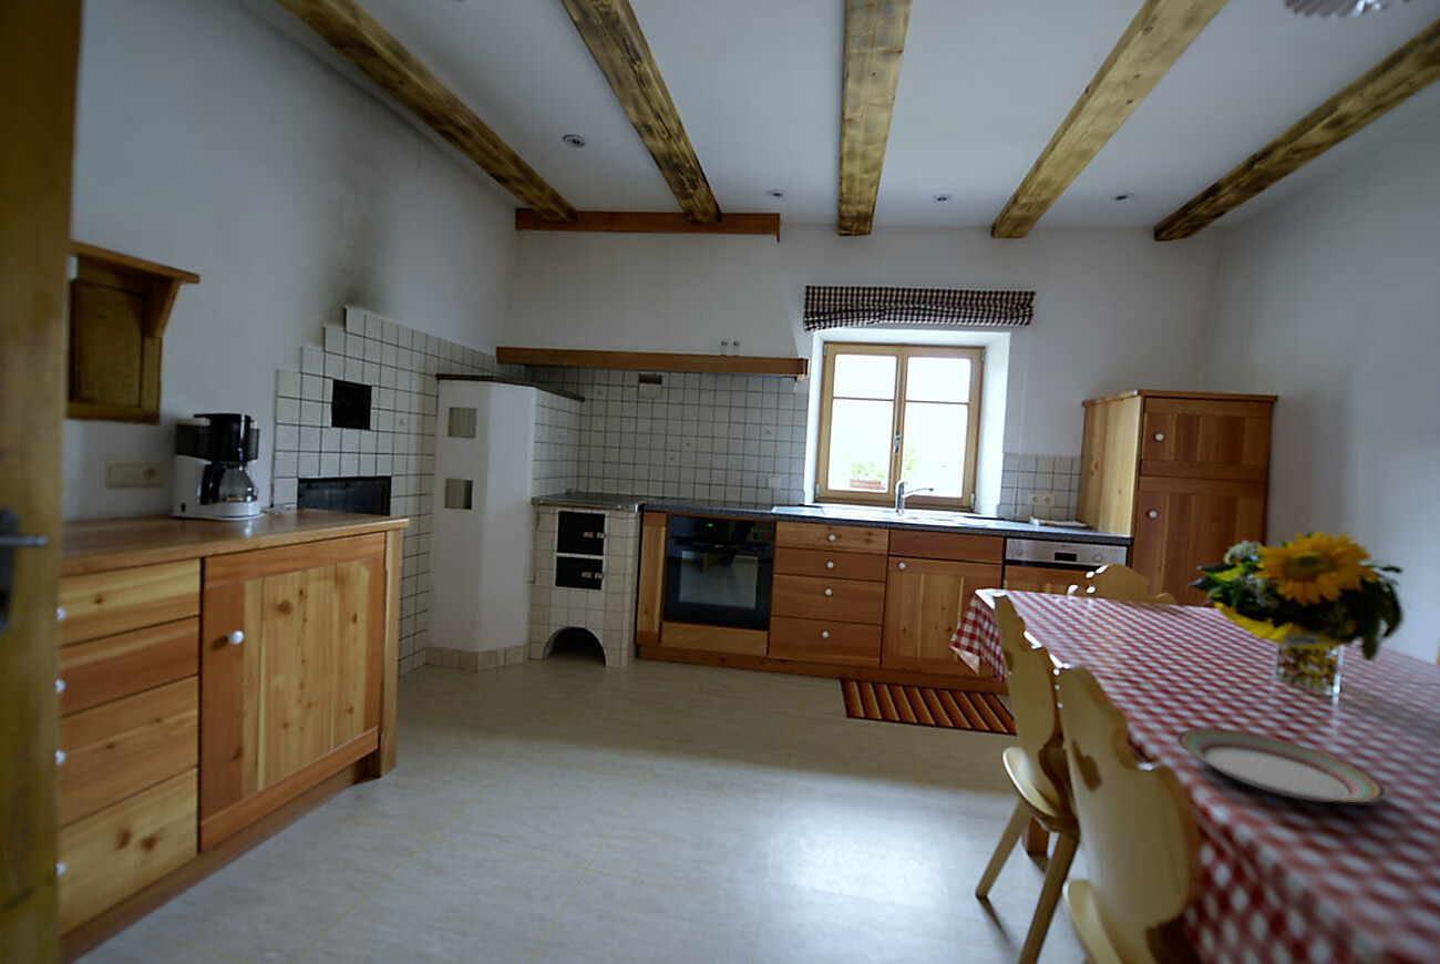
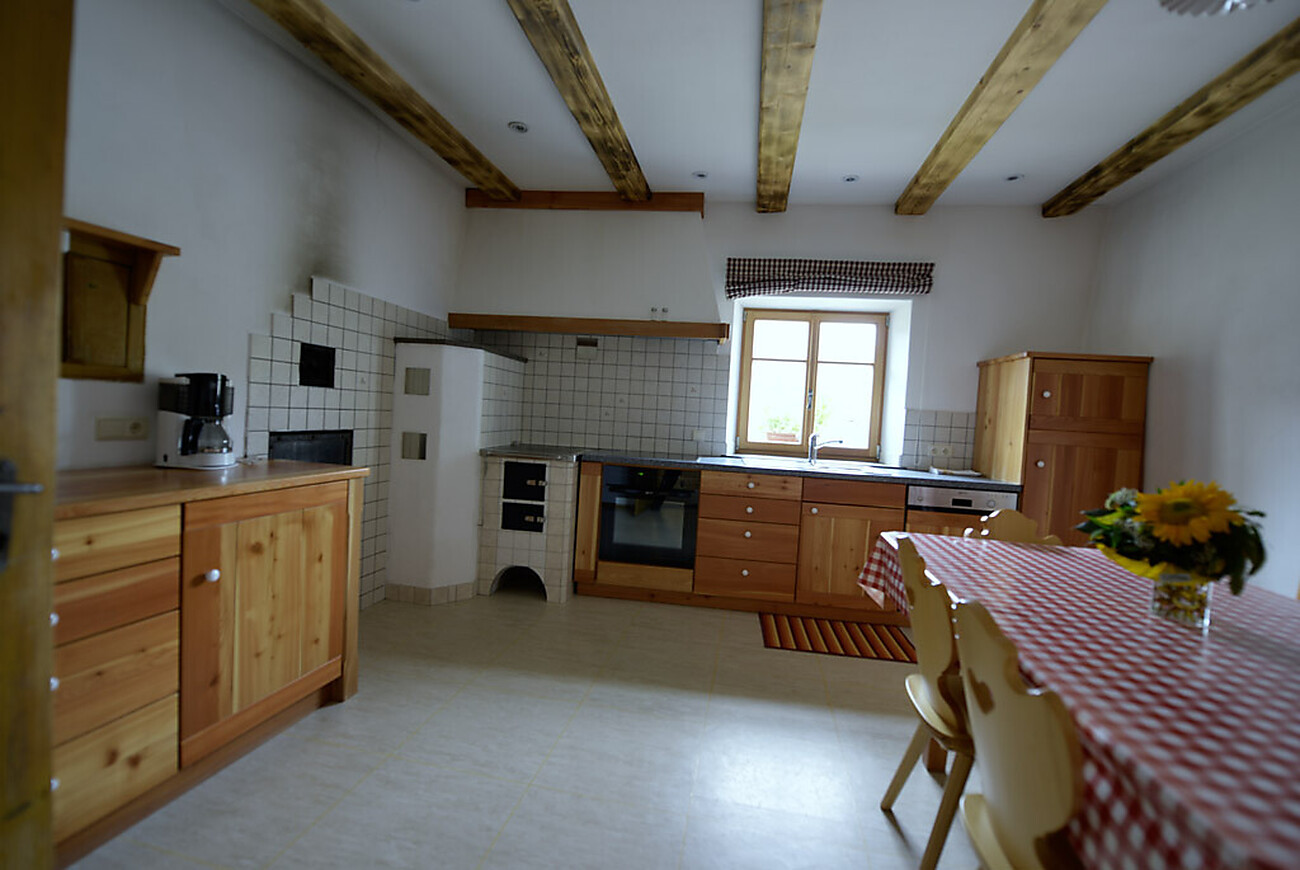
- plate [1175,727,1388,803]
